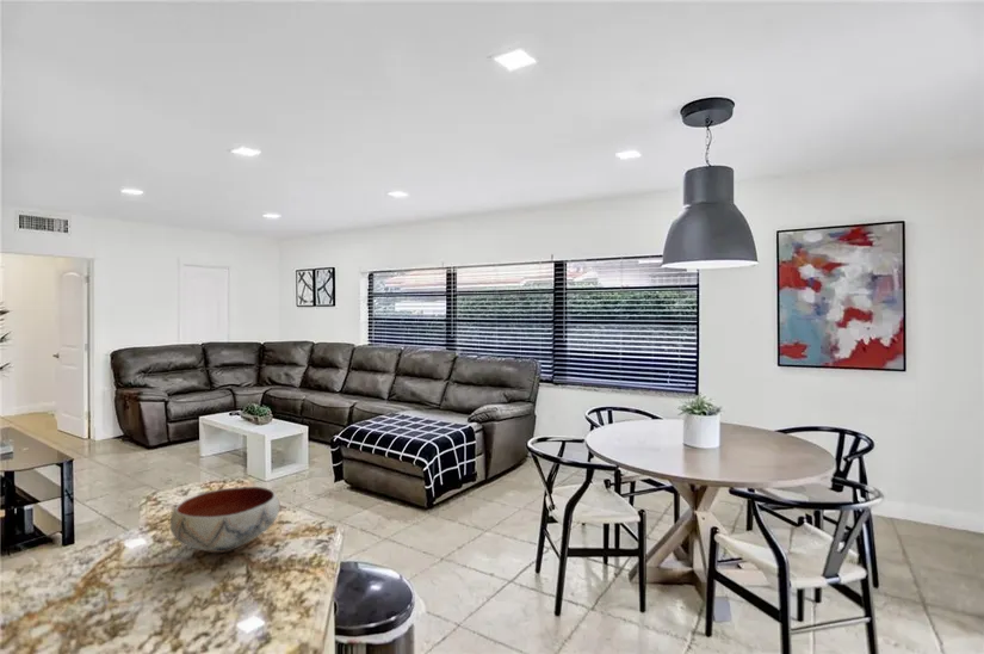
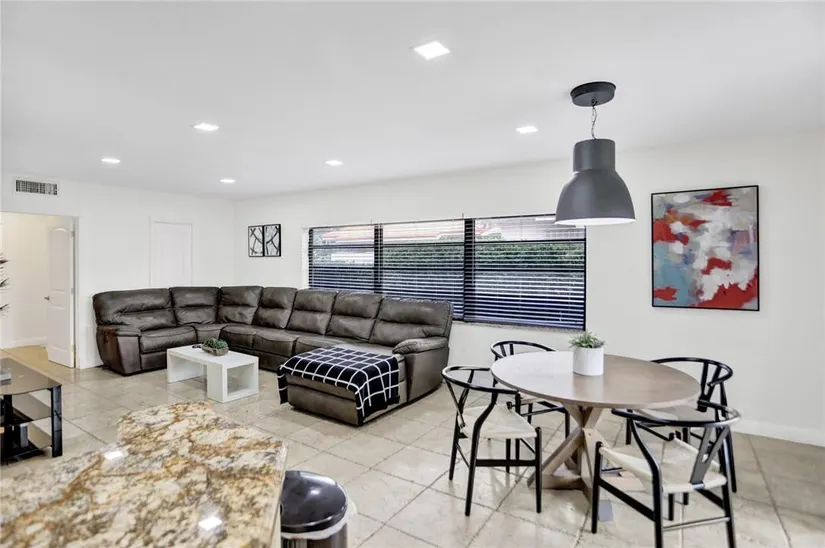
- bowl [169,486,280,554]
